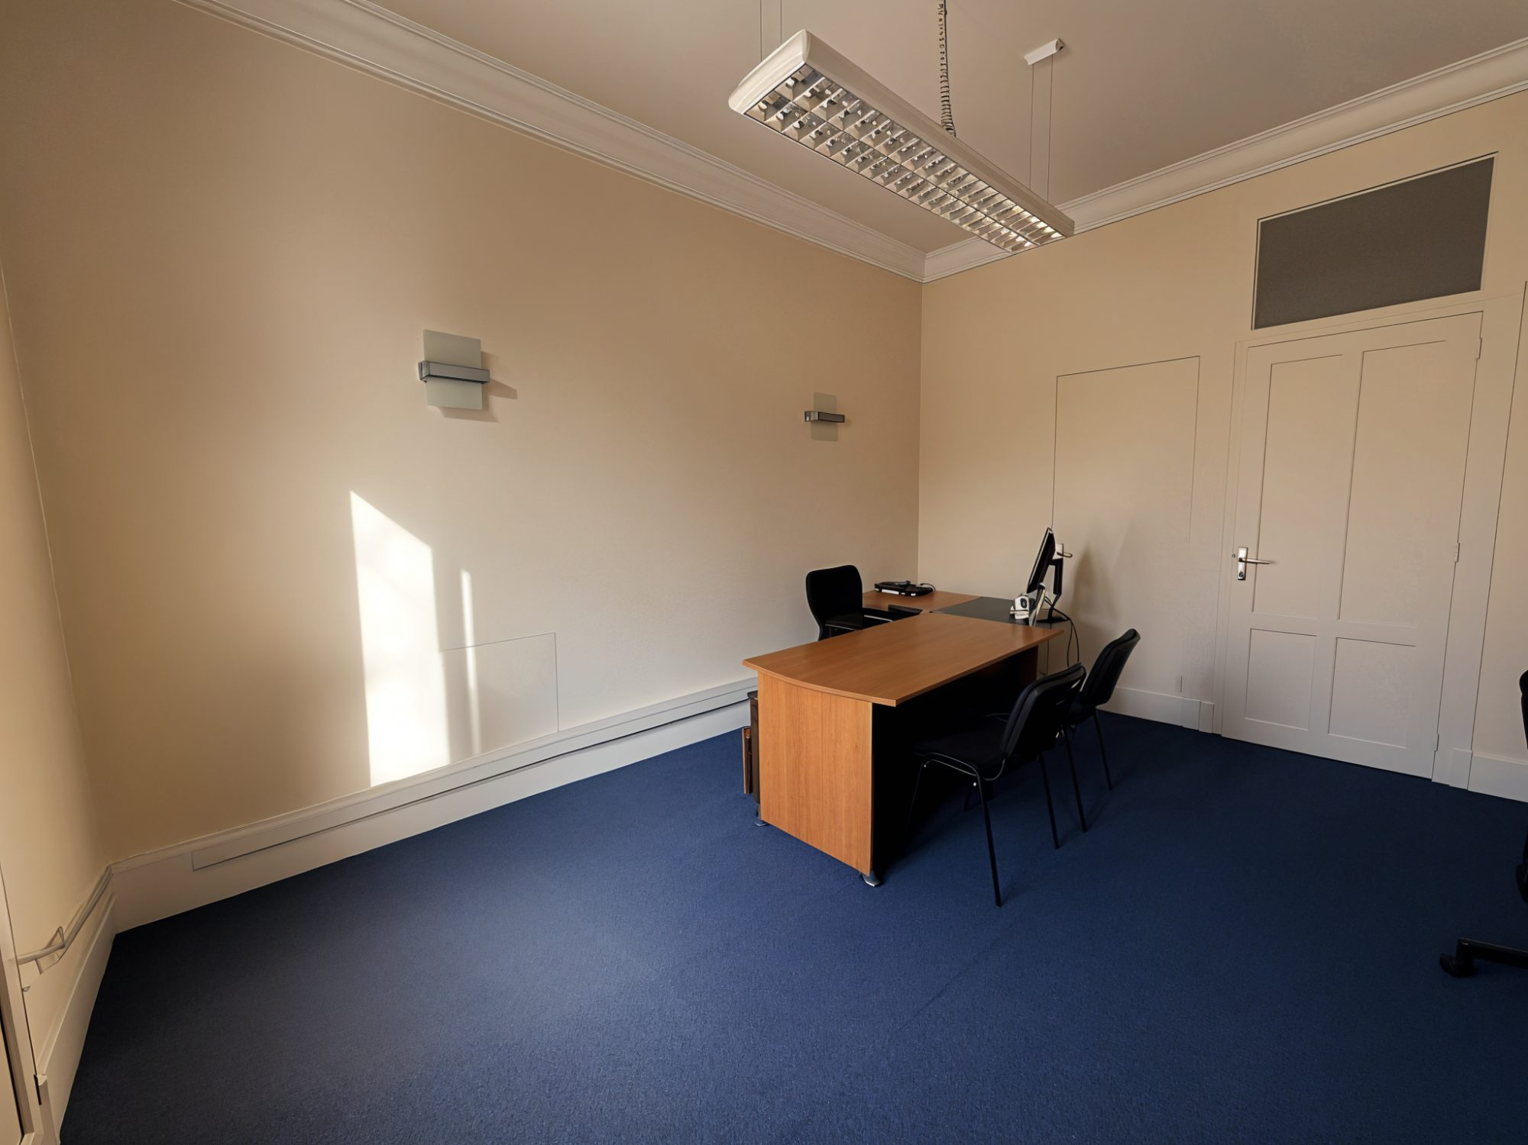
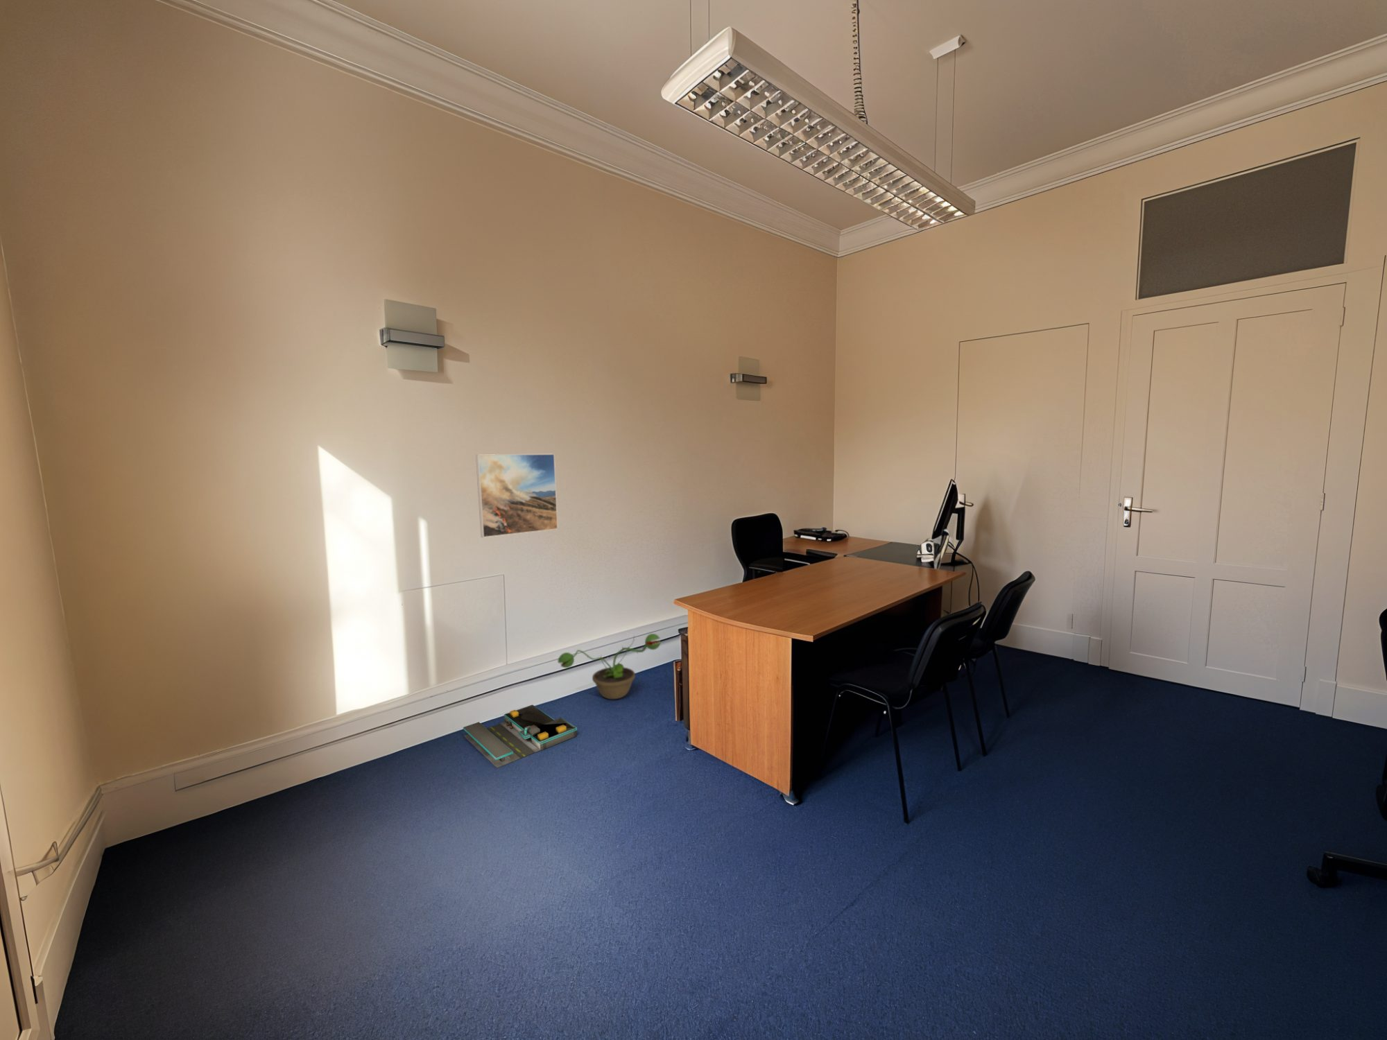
+ decorative plant [557,633,662,700]
+ storage bin [463,704,578,769]
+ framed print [475,452,559,539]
